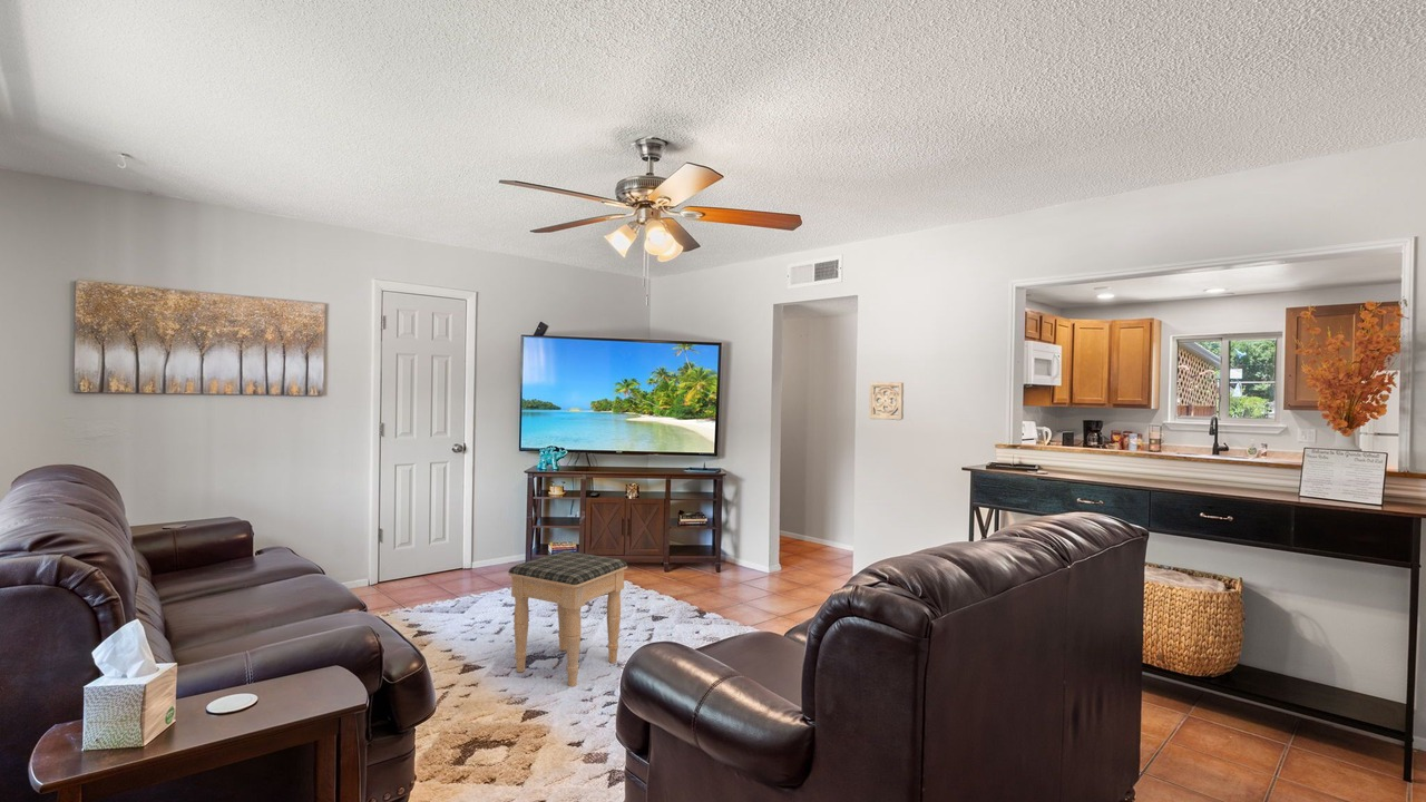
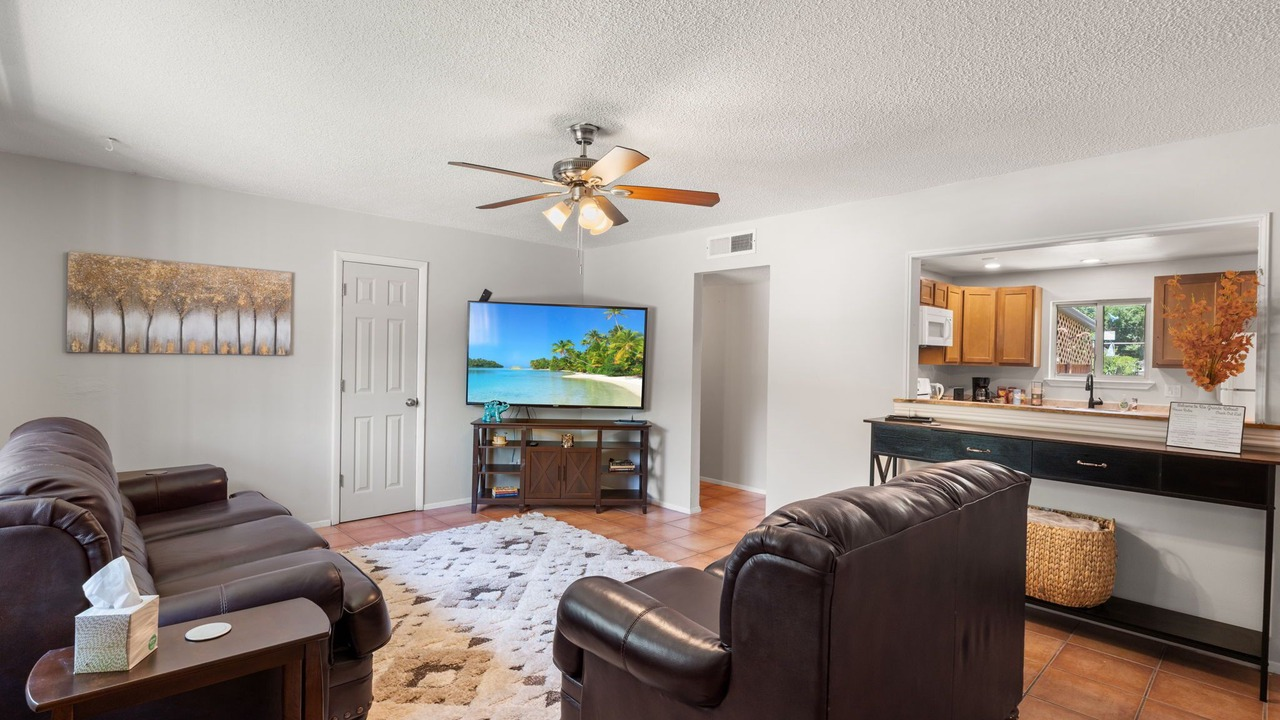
- wall ornament [868,381,905,421]
- footstool [507,550,628,687]
